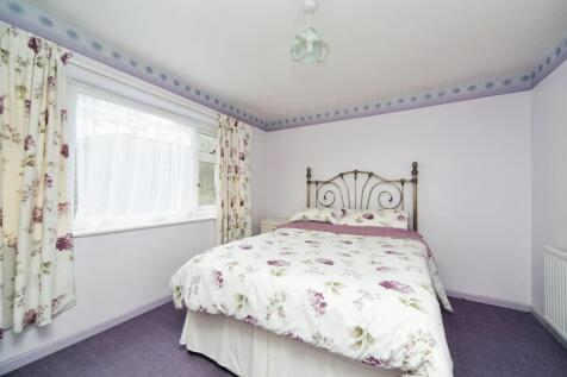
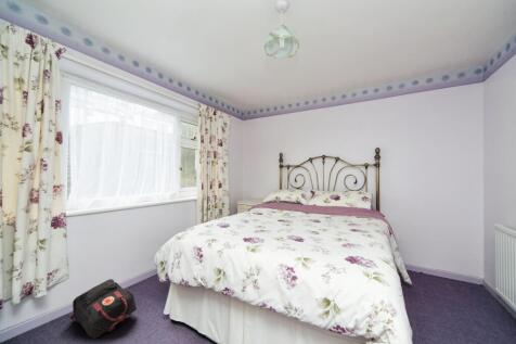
+ backpack [68,278,138,340]
